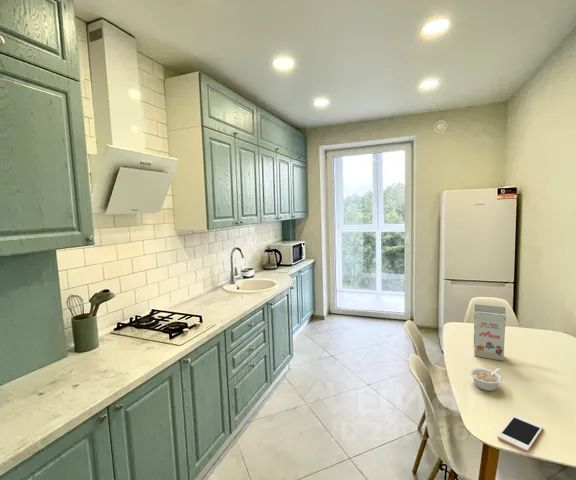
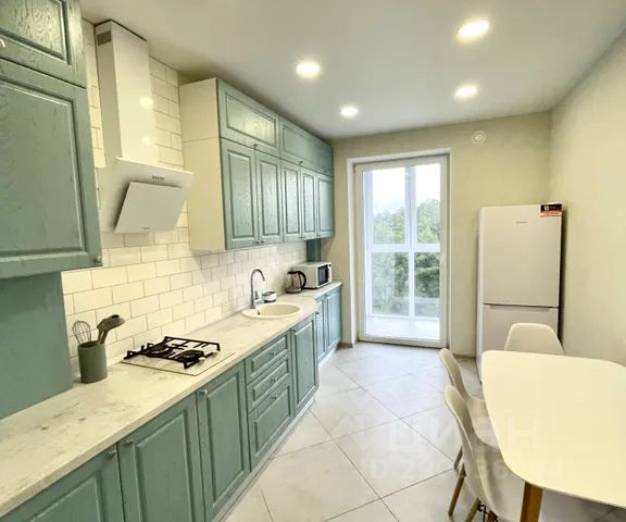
- gift box [473,303,507,362]
- cell phone [497,414,544,453]
- legume [469,367,503,392]
